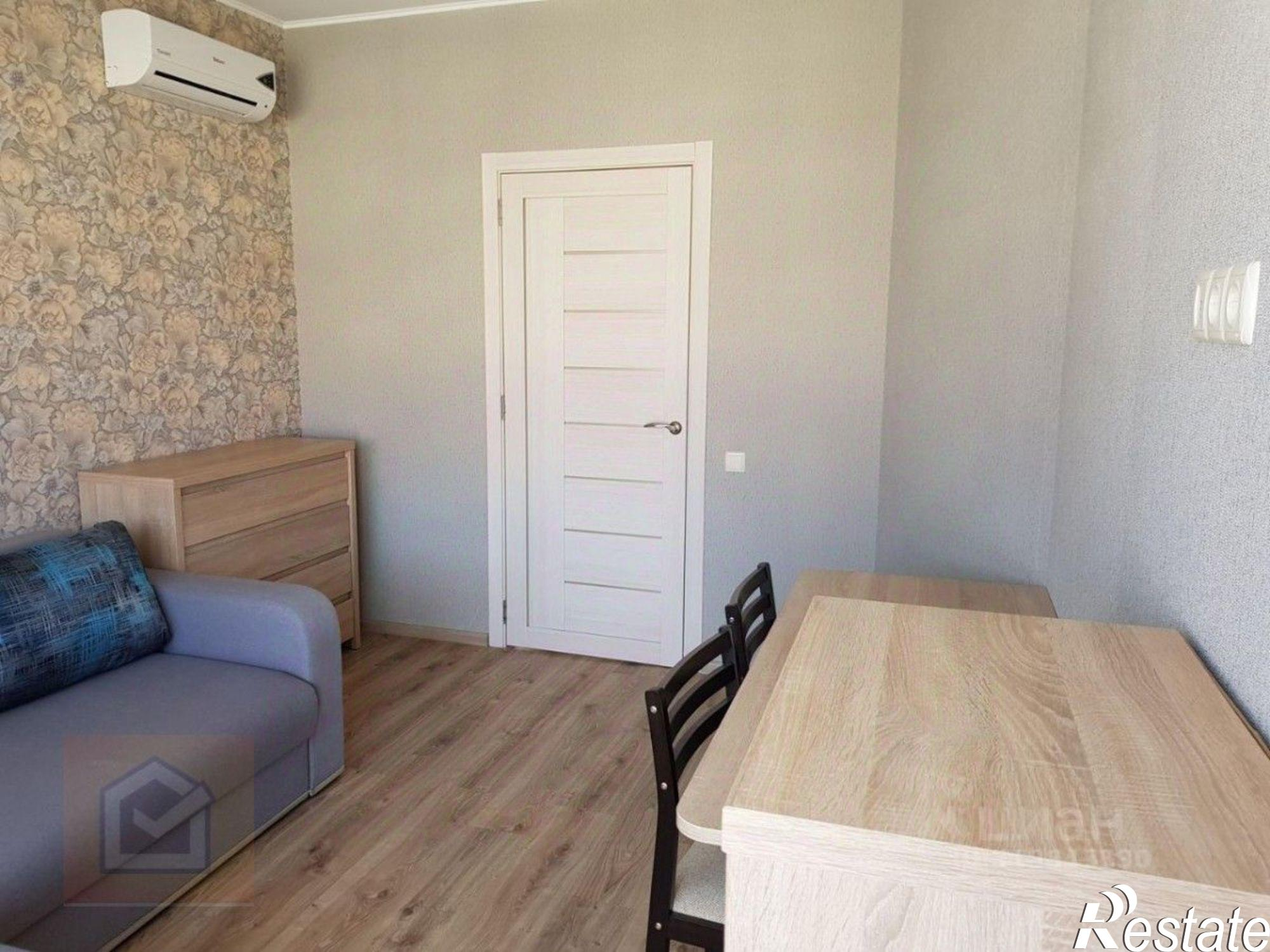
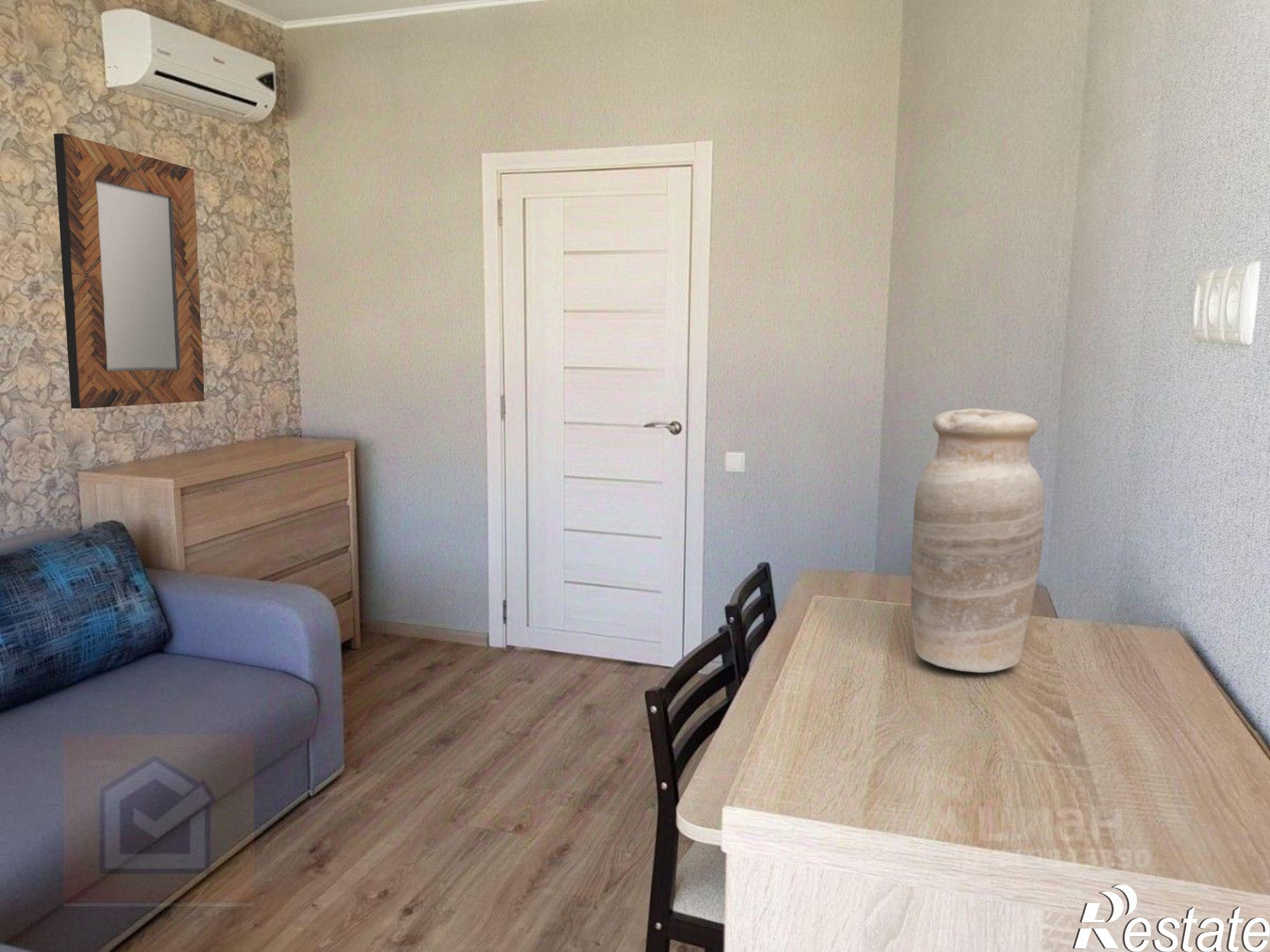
+ vase [911,408,1045,673]
+ home mirror [53,133,204,409]
